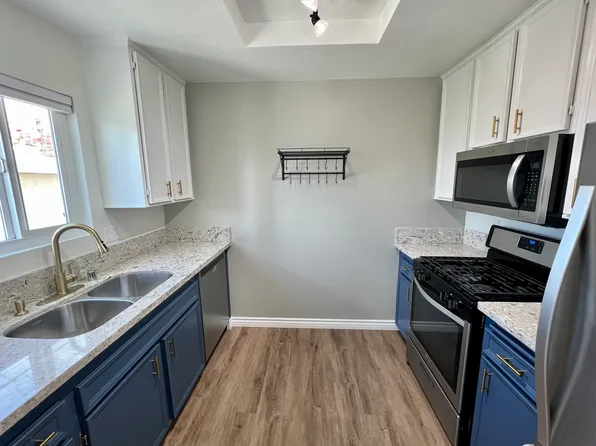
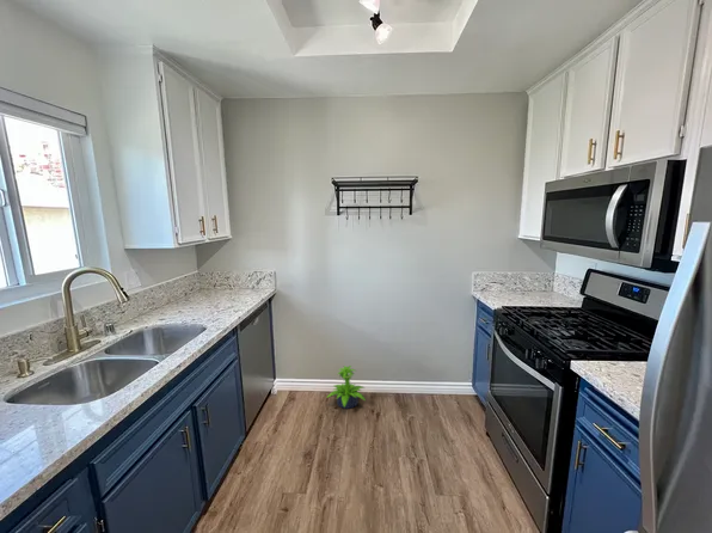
+ potted plant [326,364,367,410]
